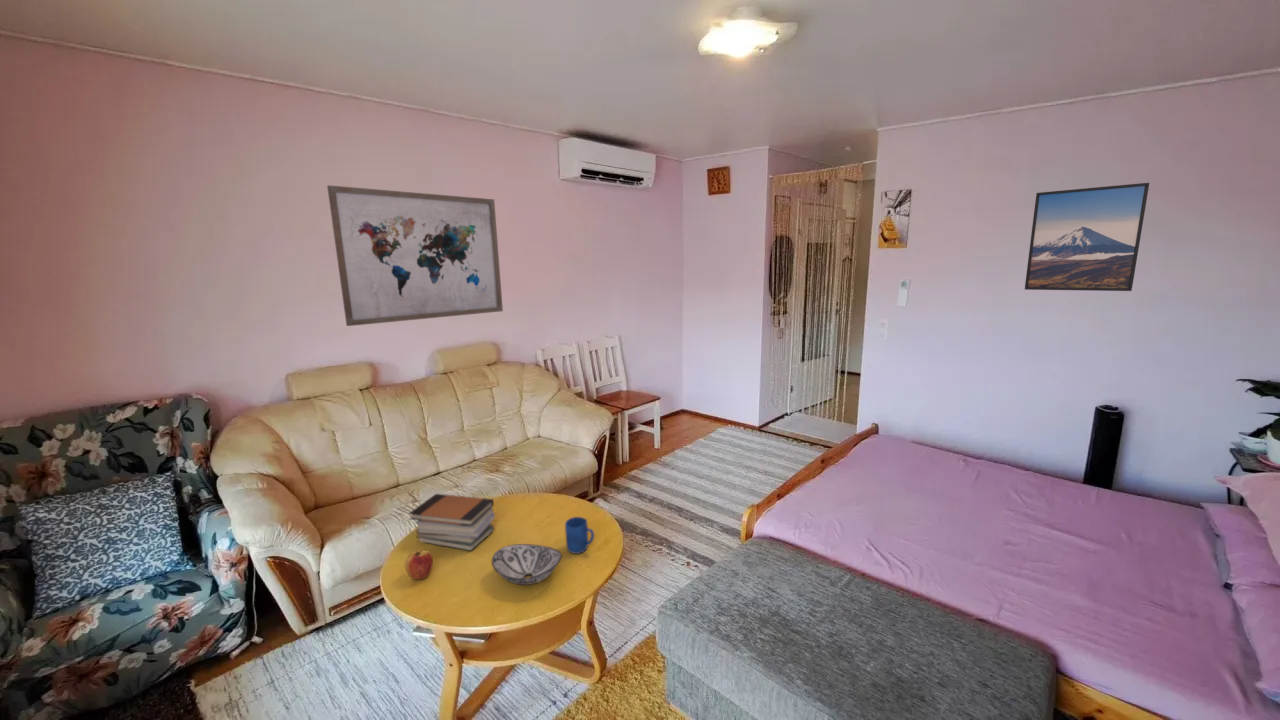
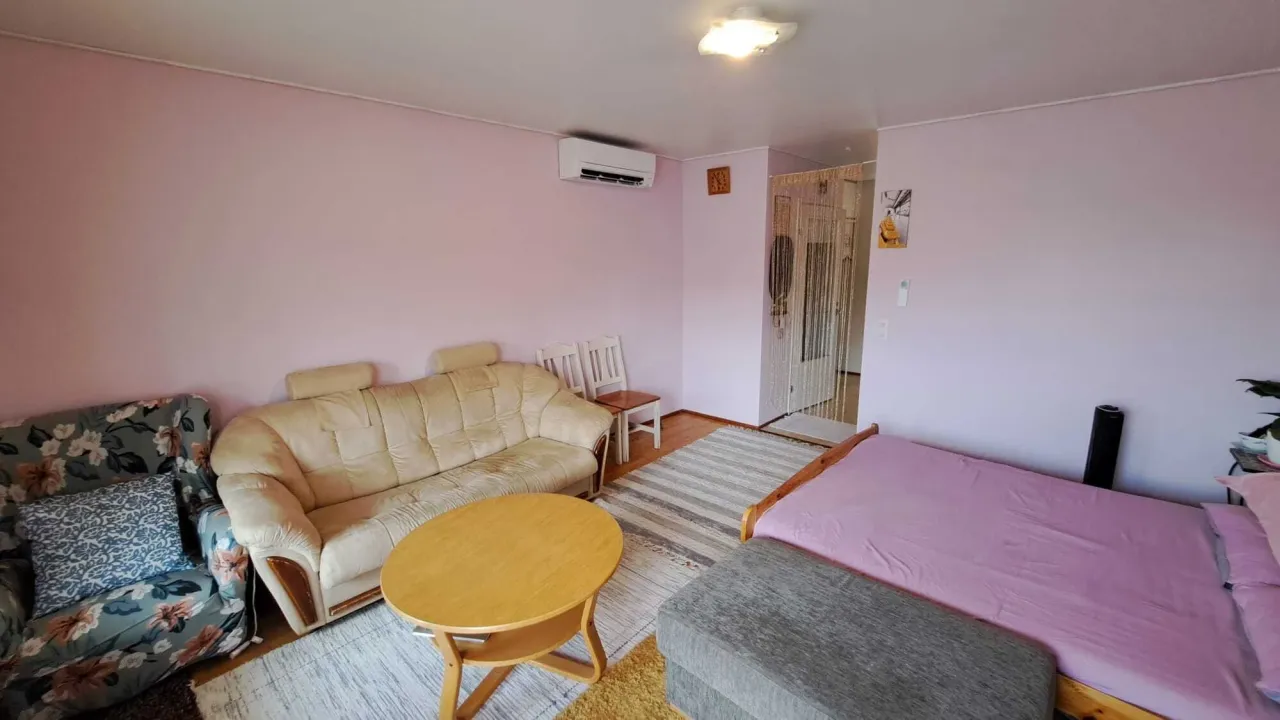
- mug [564,516,595,555]
- wall art [326,184,504,327]
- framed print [1024,182,1150,292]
- decorative bowl [491,543,563,586]
- book stack [408,493,496,552]
- apple [404,549,434,581]
